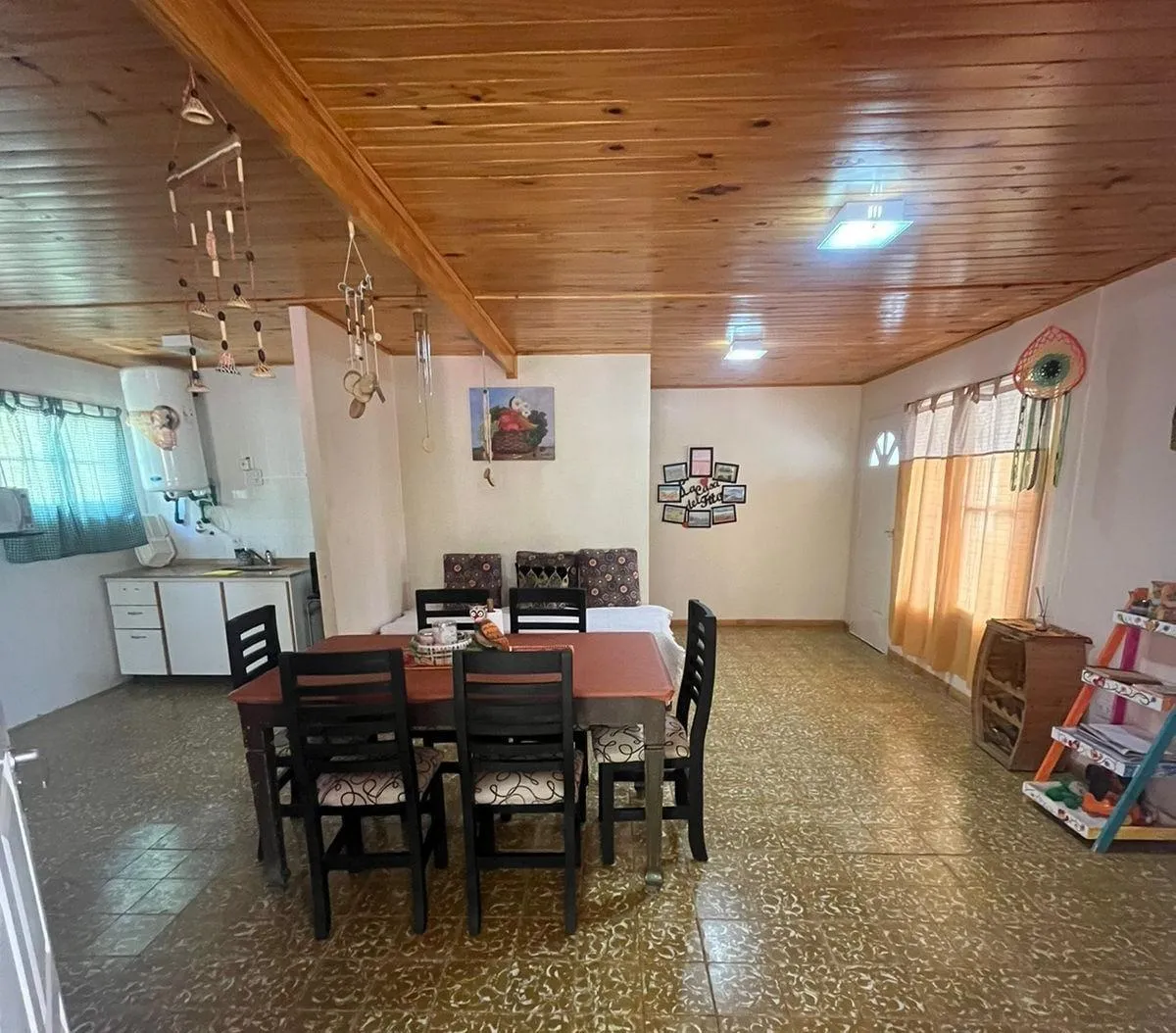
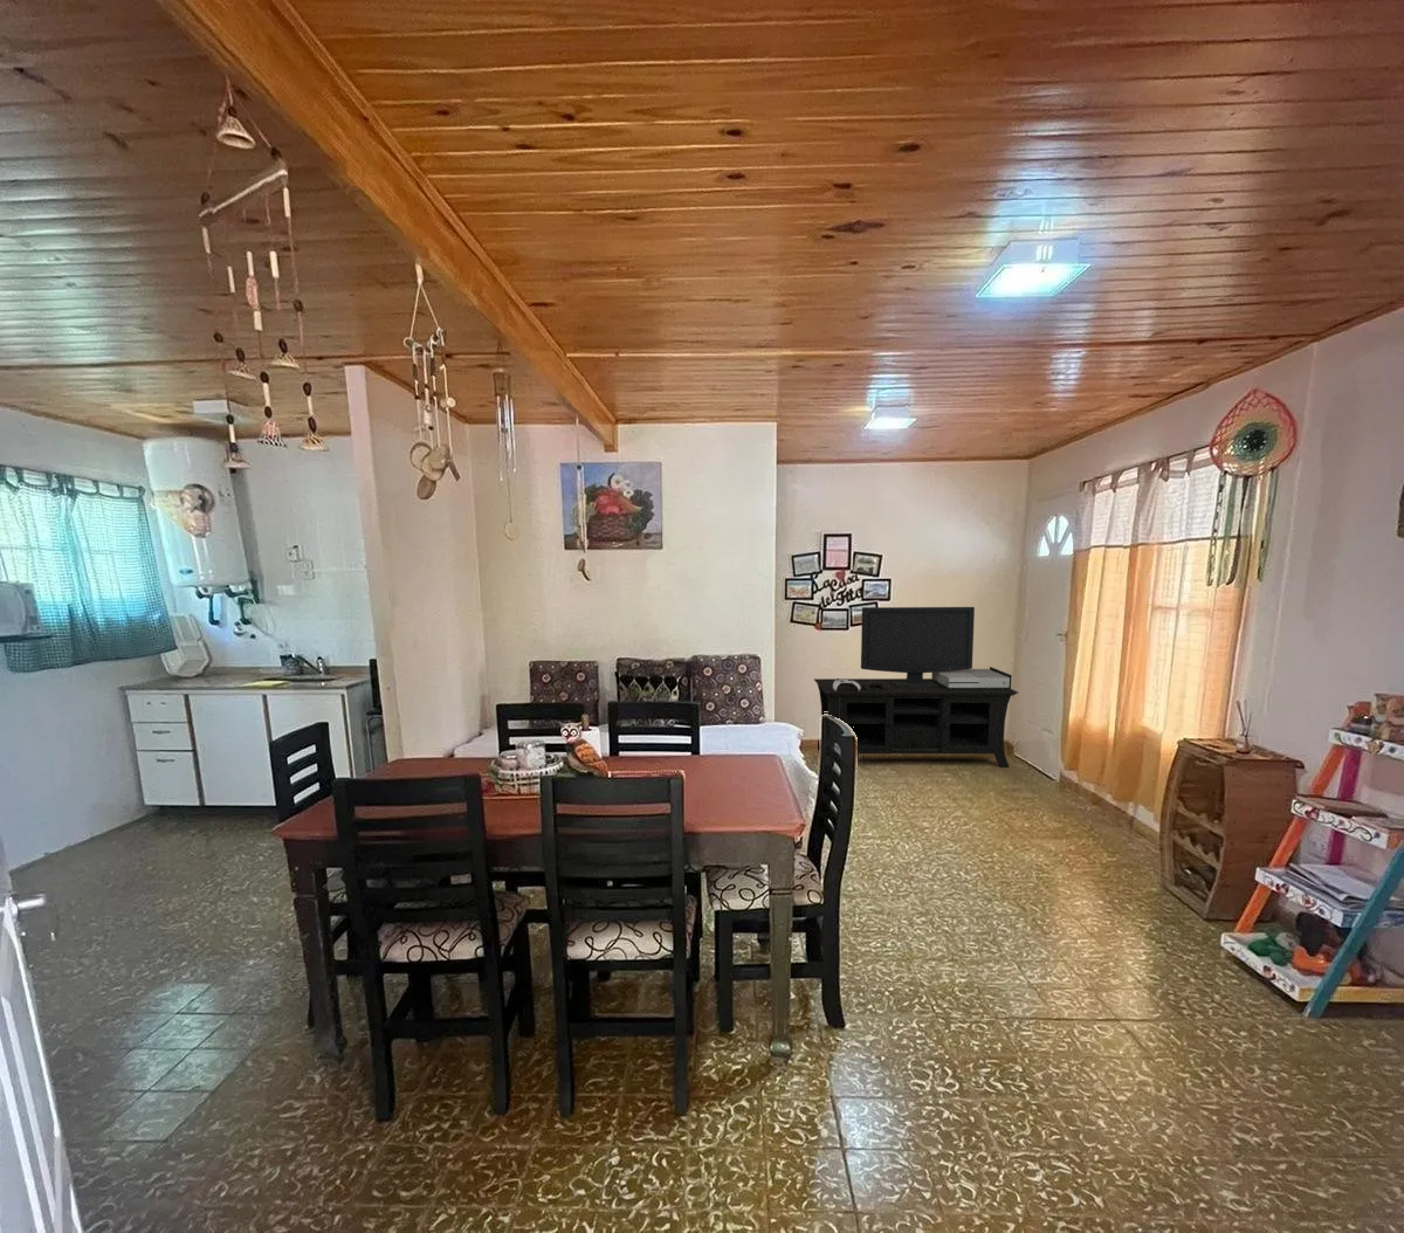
+ media console [813,606,1020,769]
